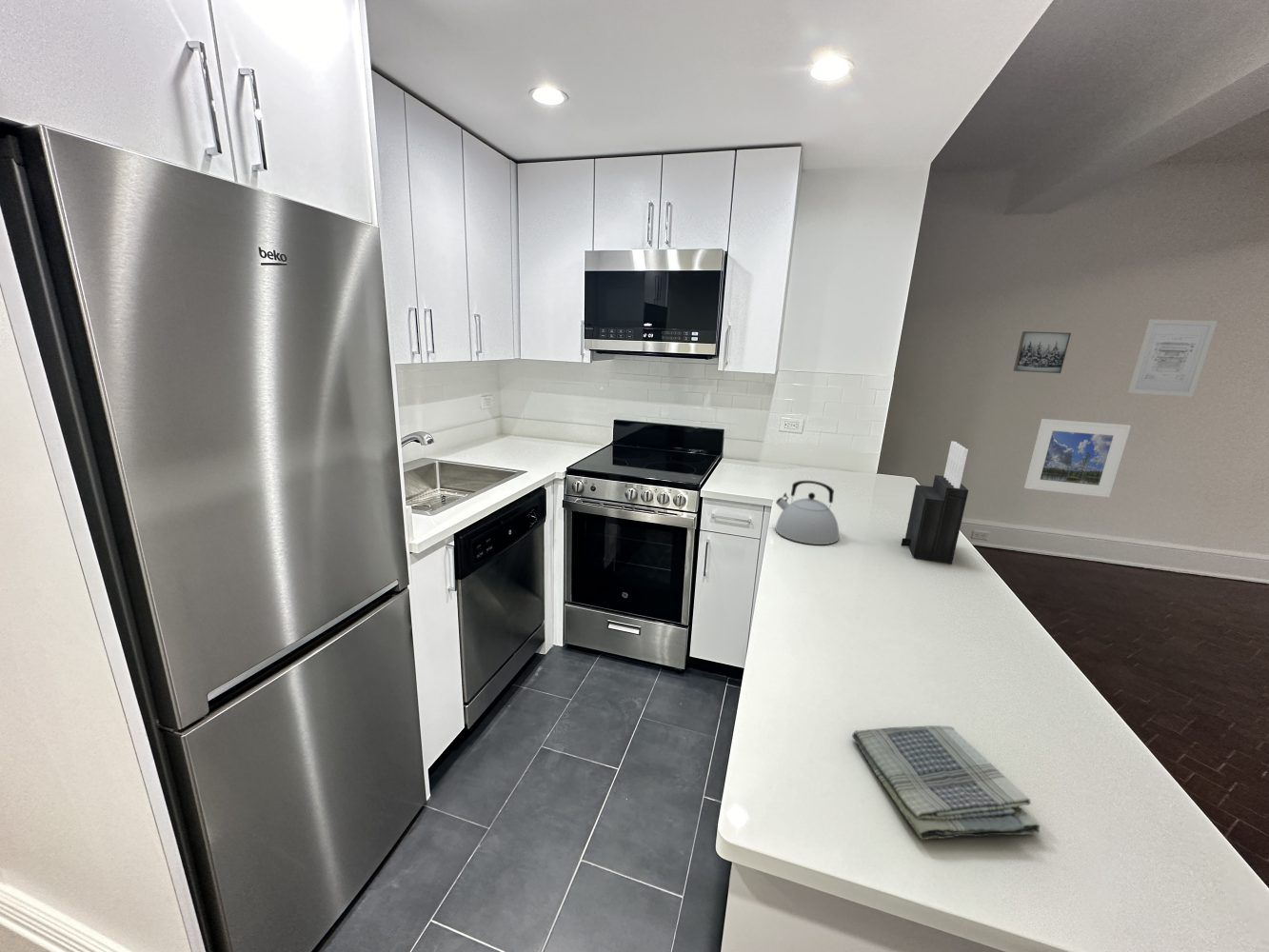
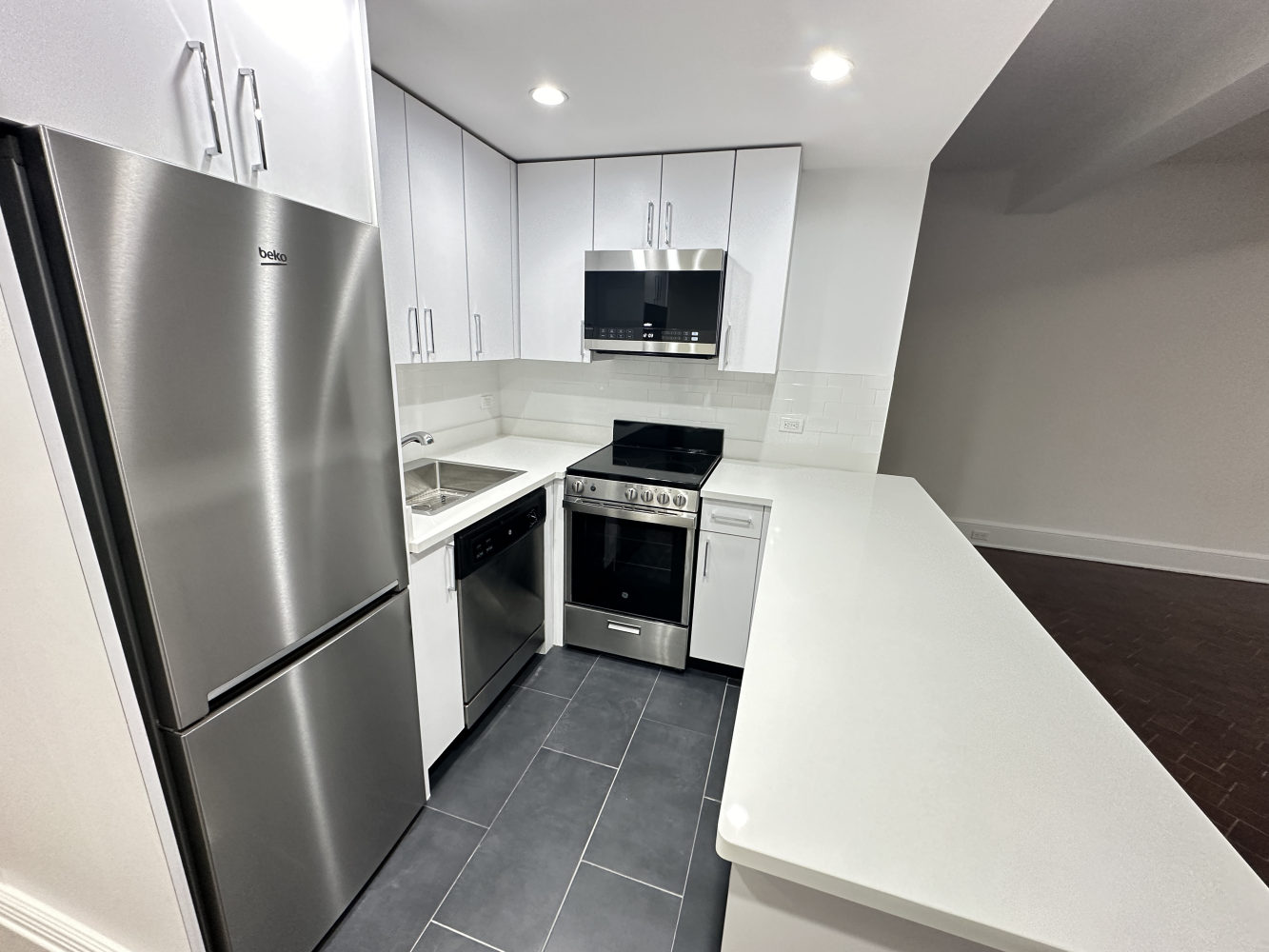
- wall art [1127,318,1219,398]
- wall art [1013,330,1072,374]
- kettle [774,480,840,545]
- dish towel [851,724,1041,841]
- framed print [1023,418,1132,498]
- knife block [901,441,969,565]
